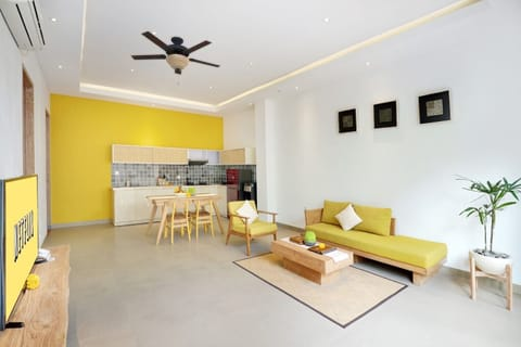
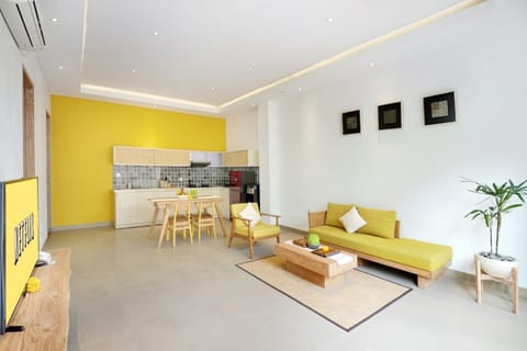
- ceiling fan [130,30,221,86]
